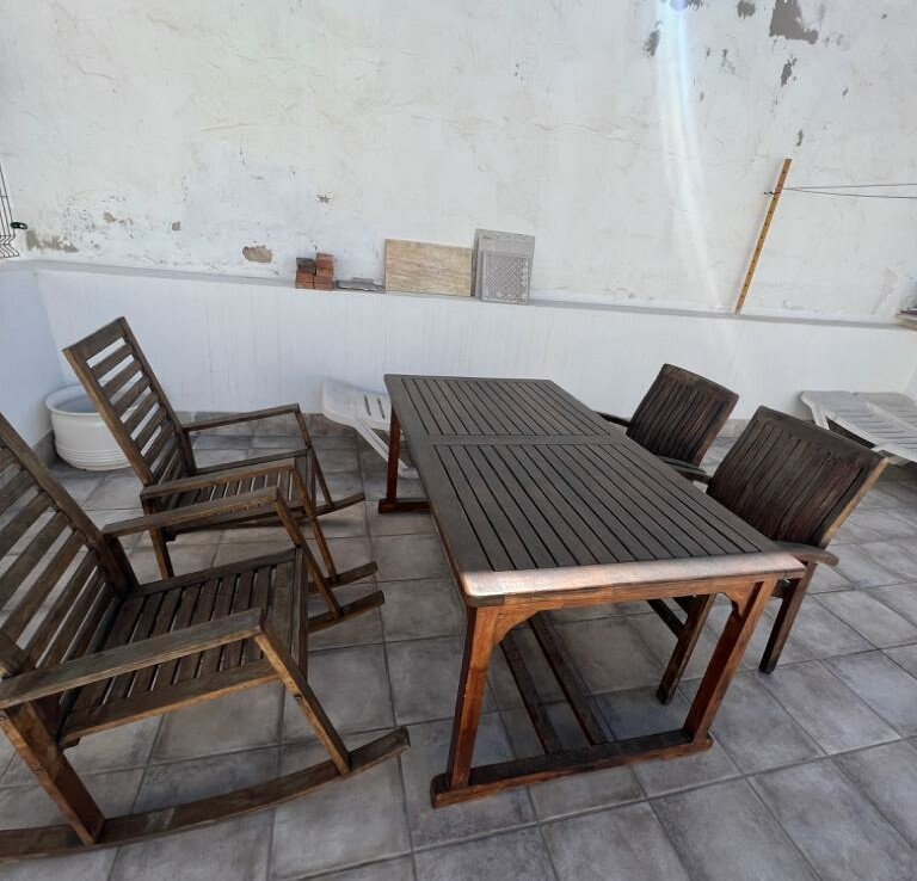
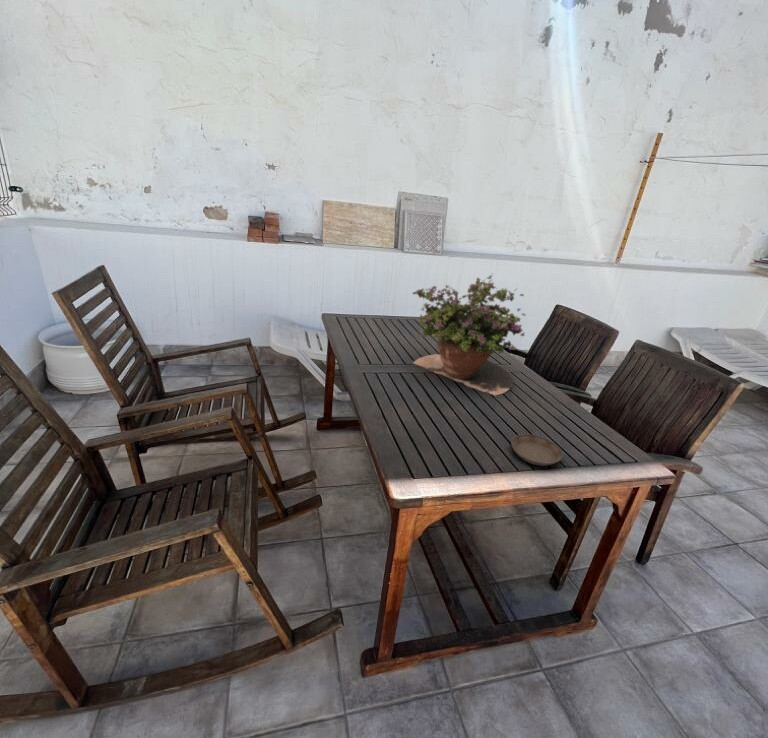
+ saucer [510,433,564,467]
+ potted plant [411,274,527,396]
